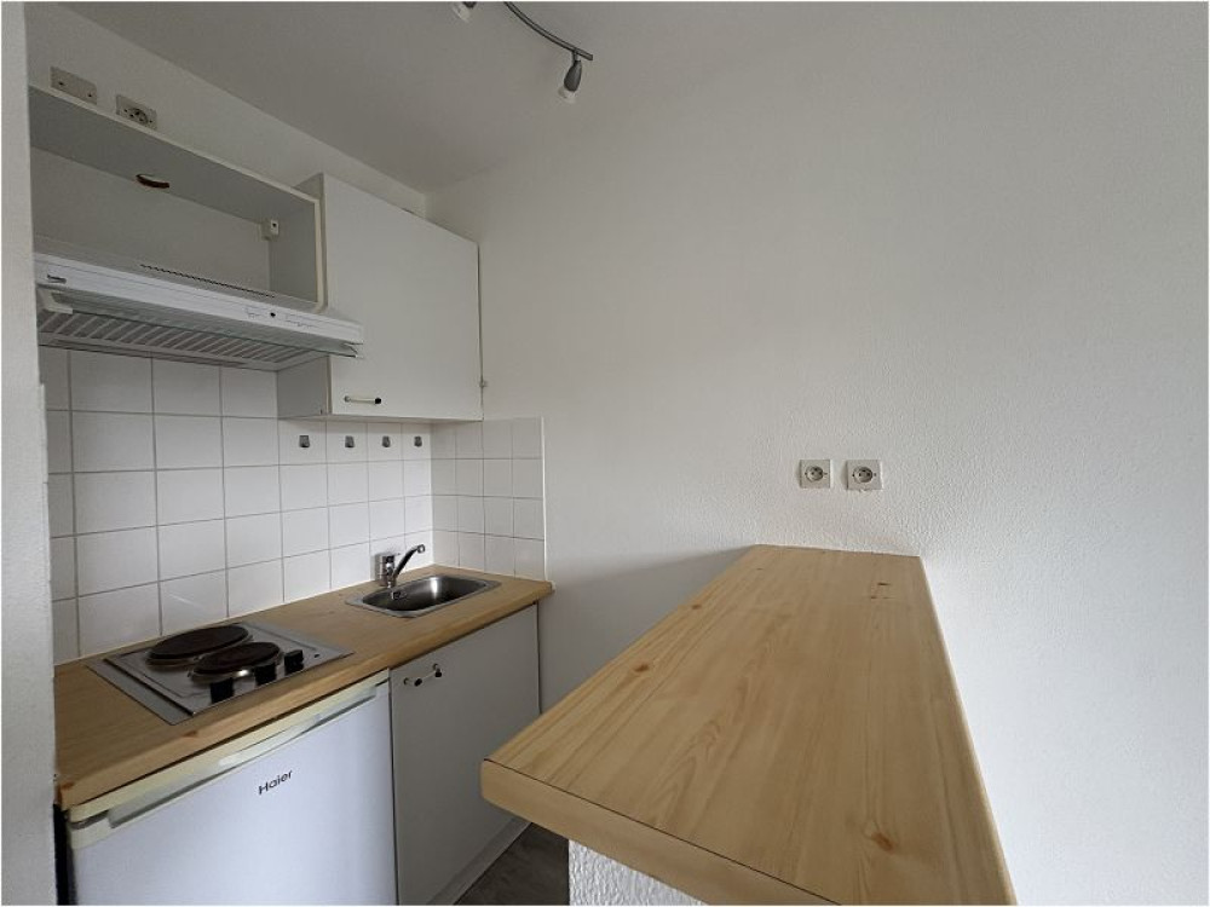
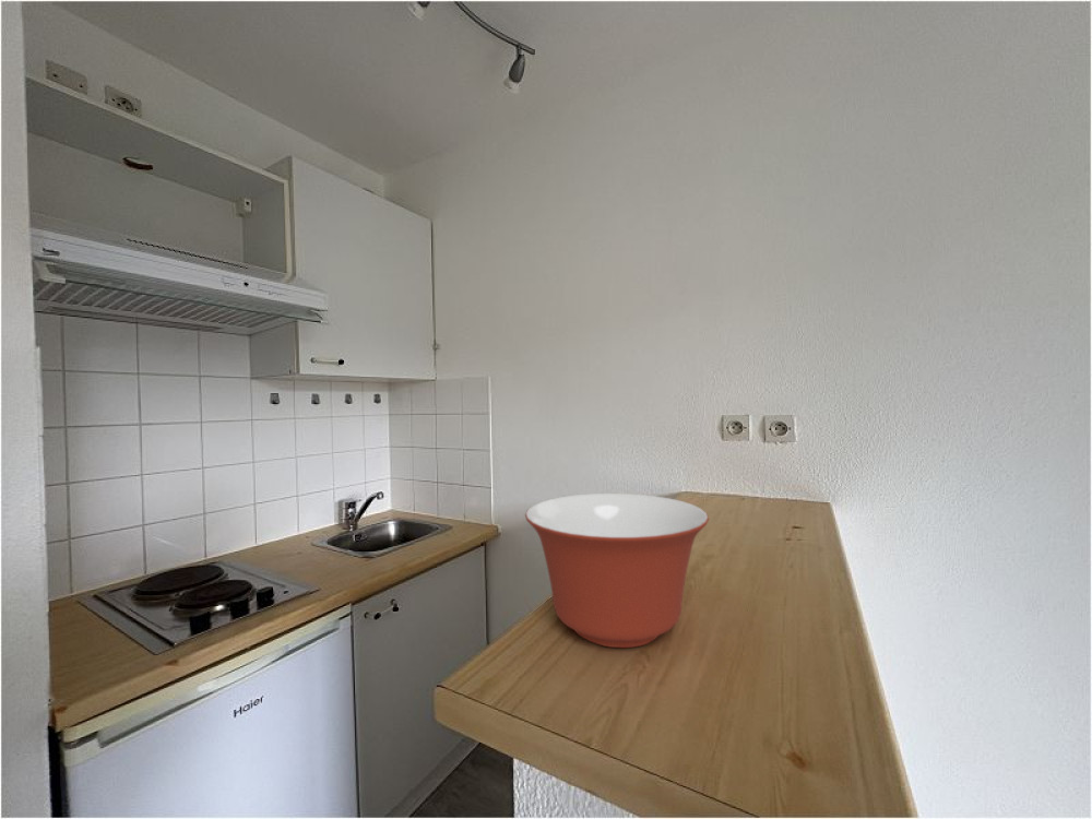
+ mixing bowl [524,492,710,649]
